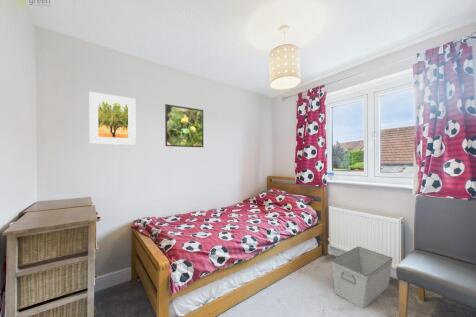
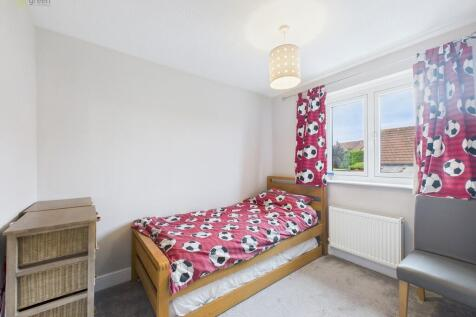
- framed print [89,91,137,146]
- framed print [164,103,204,148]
- storage bin [330,246,394,309]
